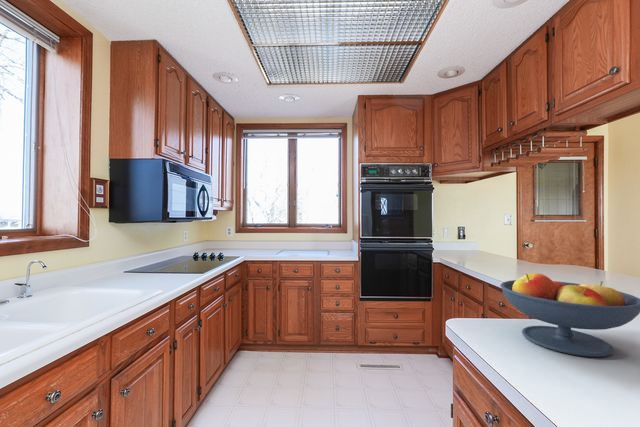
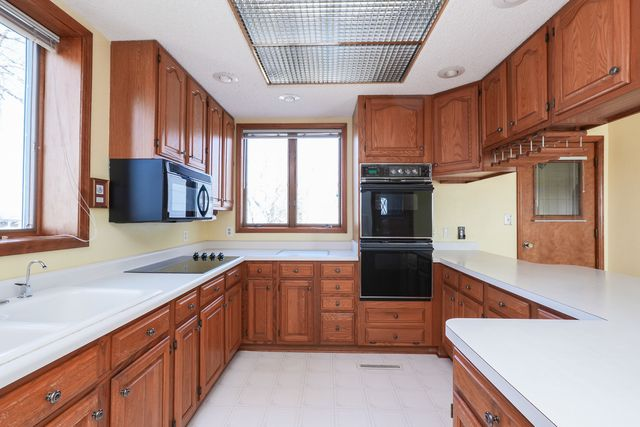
- fruit bowl [499,272,640,358]
